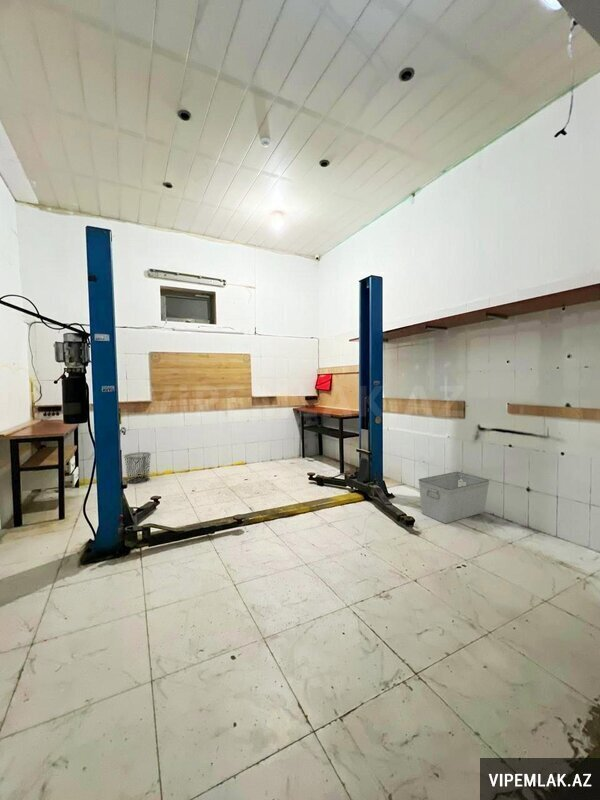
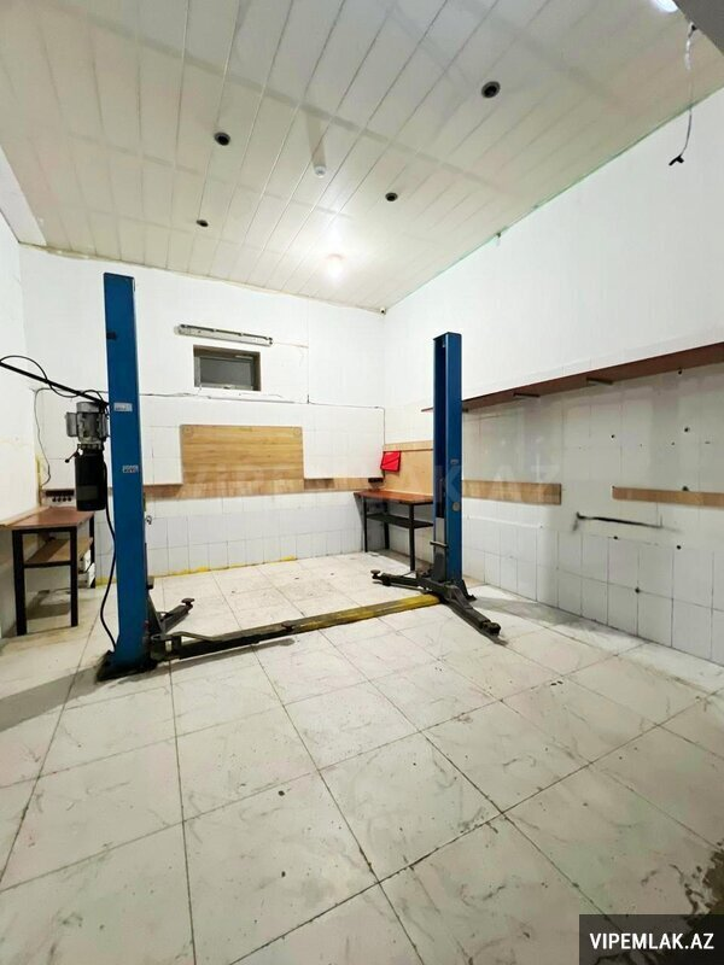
- waste bin [123,451,152,484]
- storage bin [417,471,490,524]
